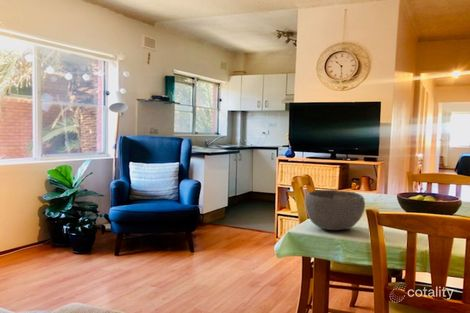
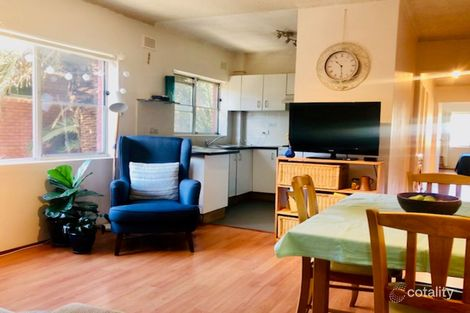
- bowl [304,189,366,231]
